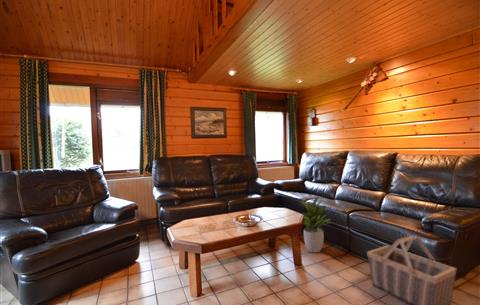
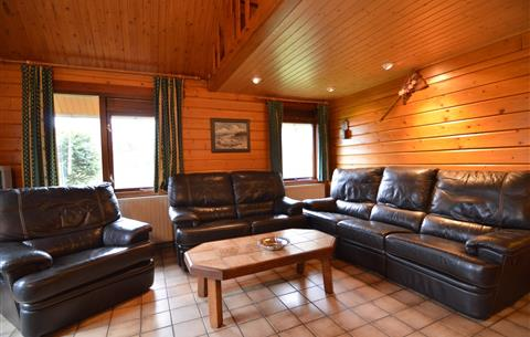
- potted plant [300,196,333,254]
- basket [366,234,458,305]
